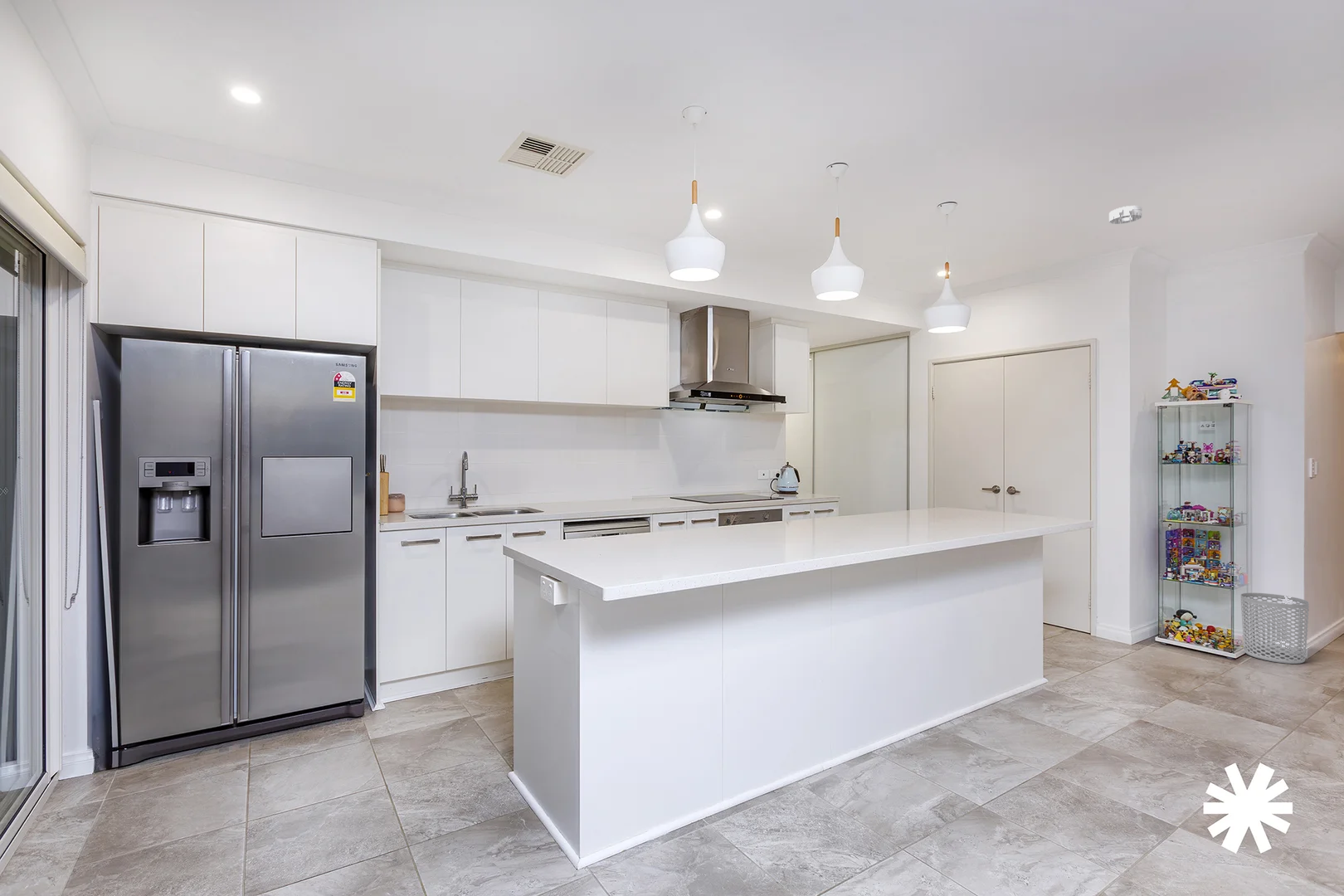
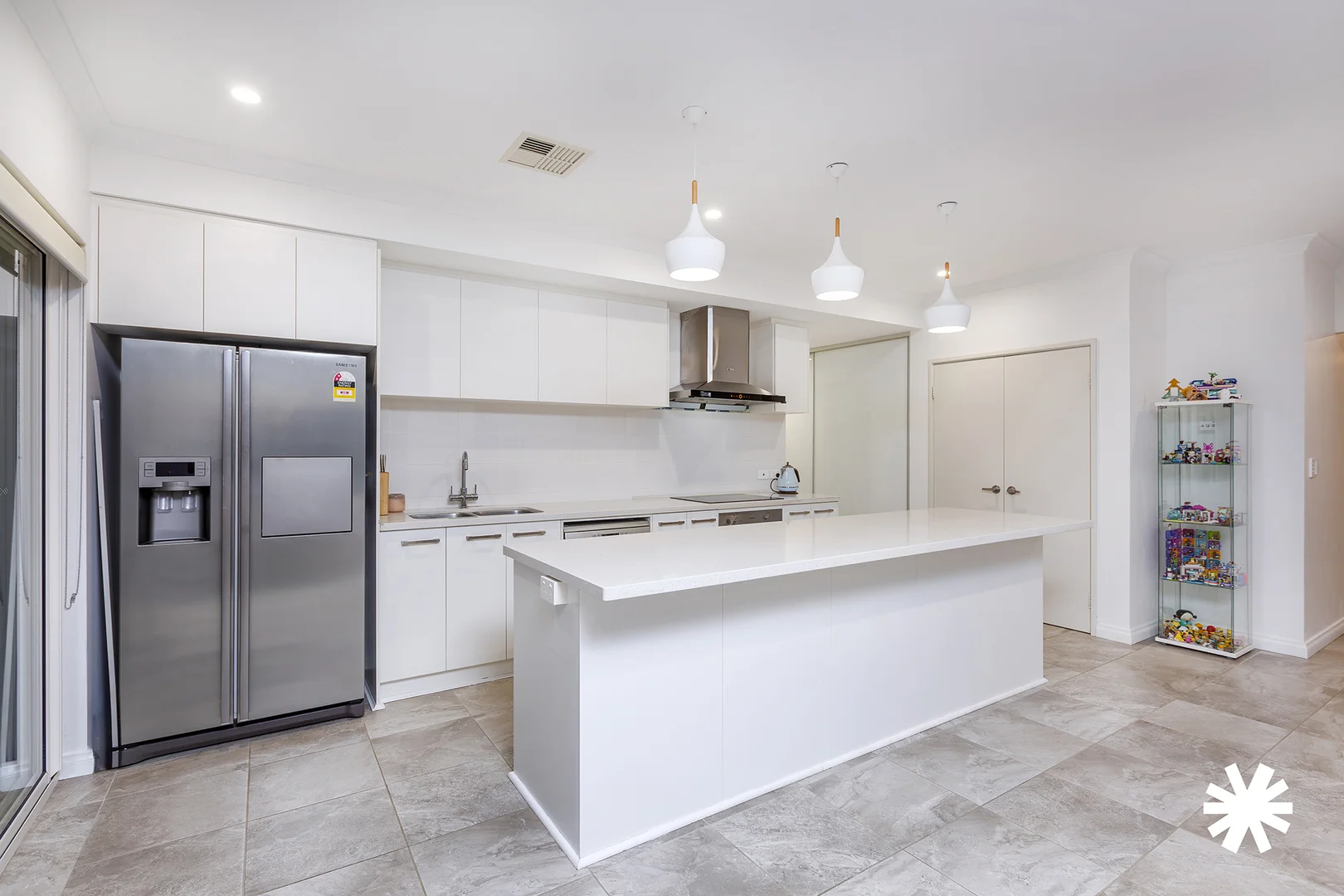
- waste bin [1240,592,1310,665]
- smoke detector [1108,205,1143,225]
